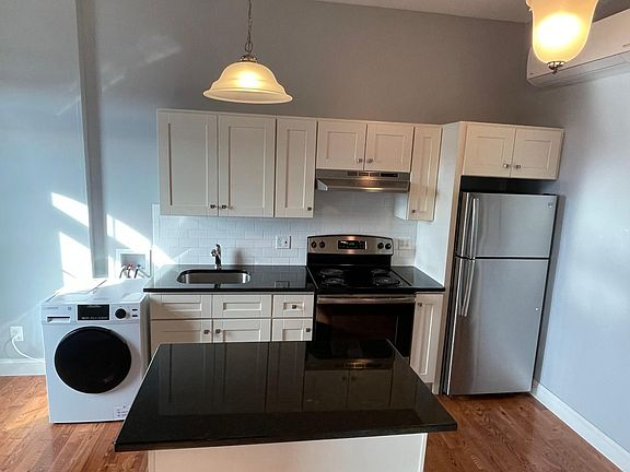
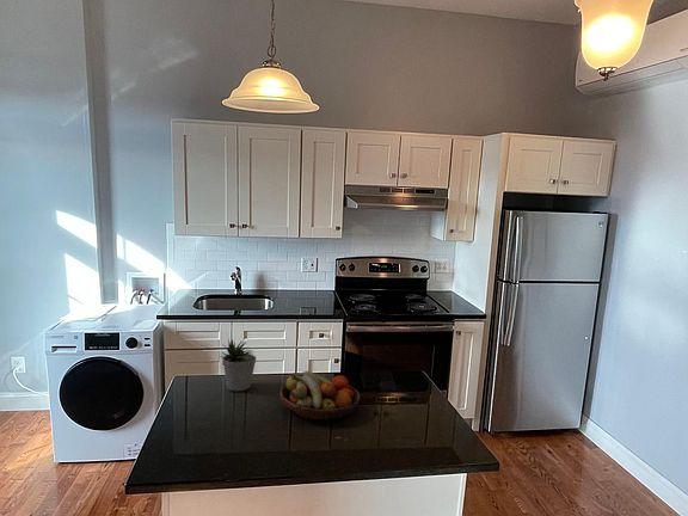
+ potted plant [219,338,257,392]
+ fruit bowl [278,370,361,422]
